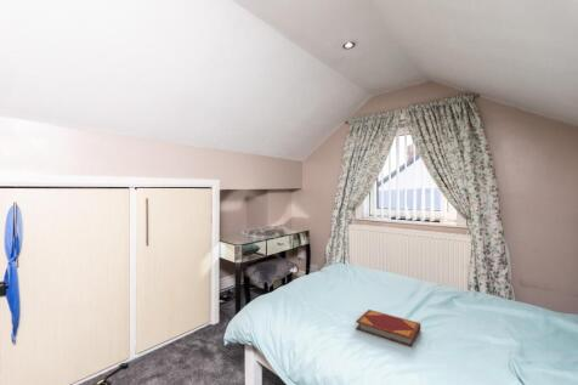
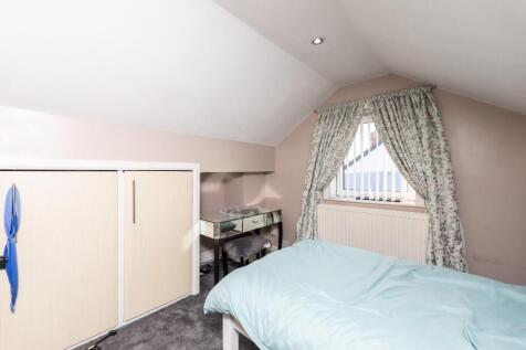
- hardback book [355,308,421,347]
